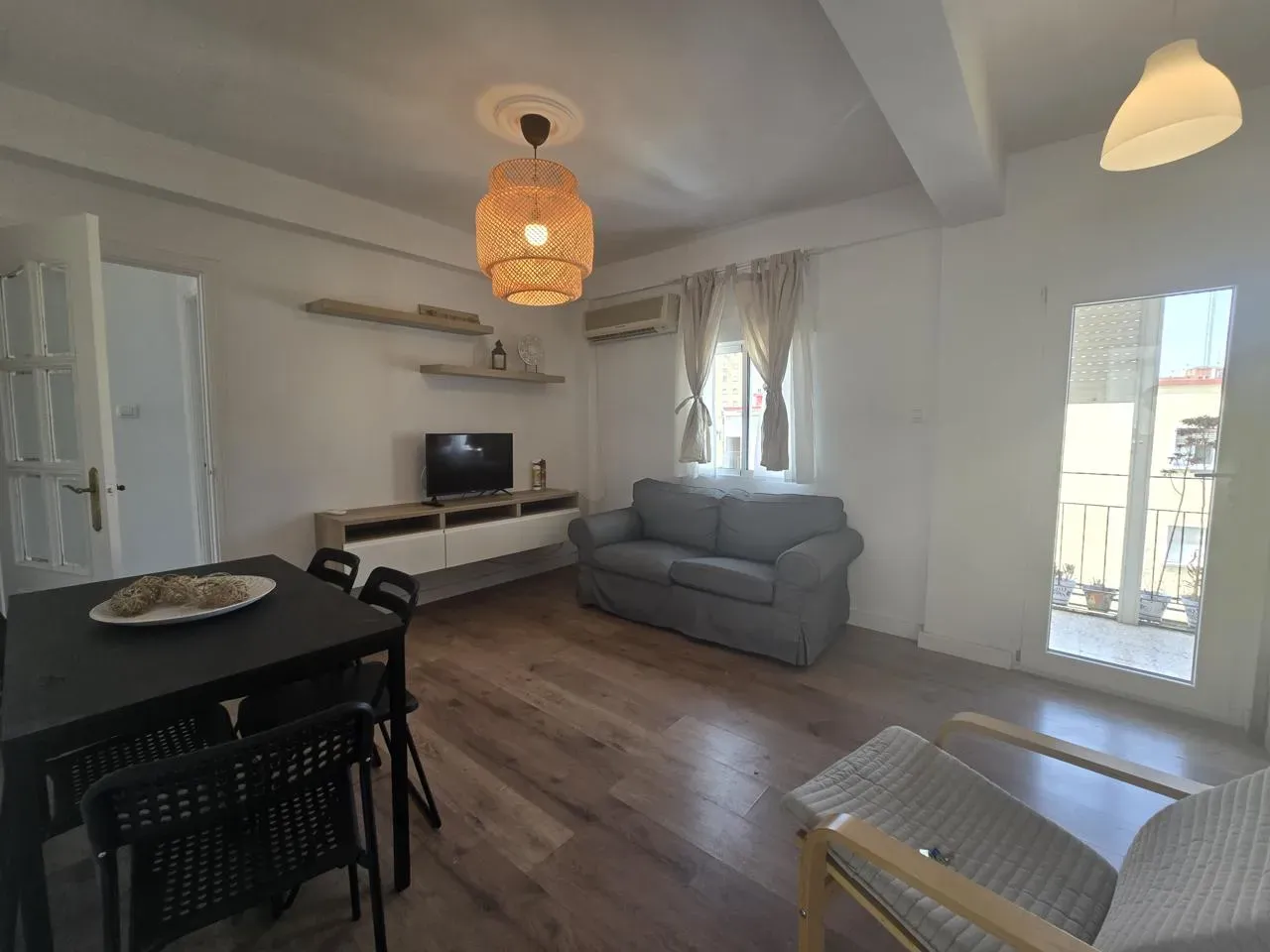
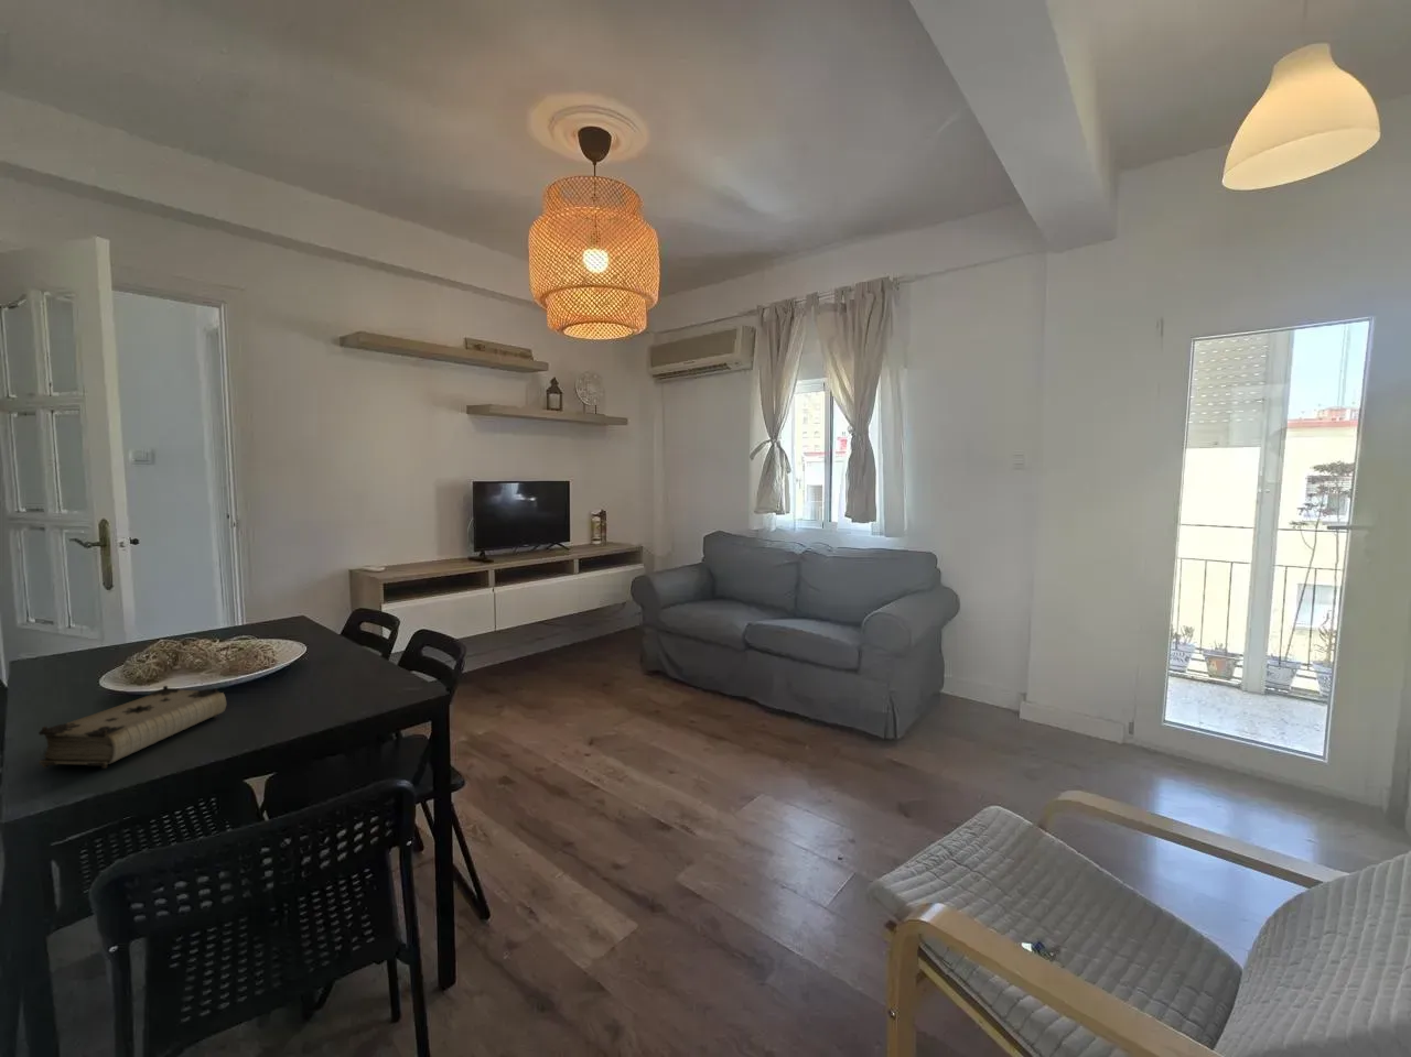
+ book [38,685,227,769]
